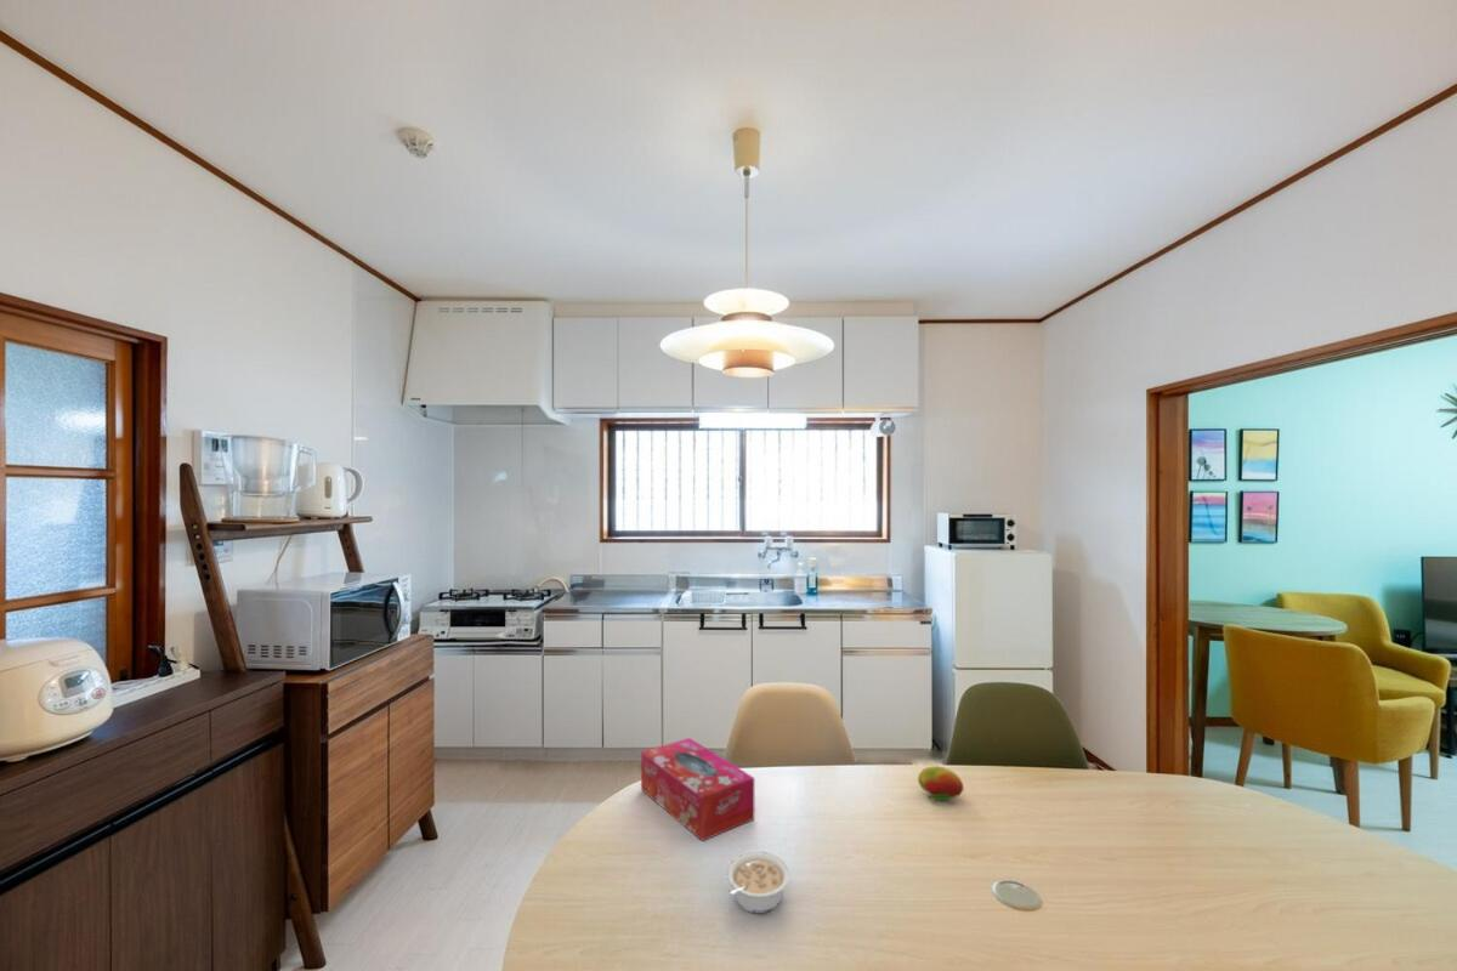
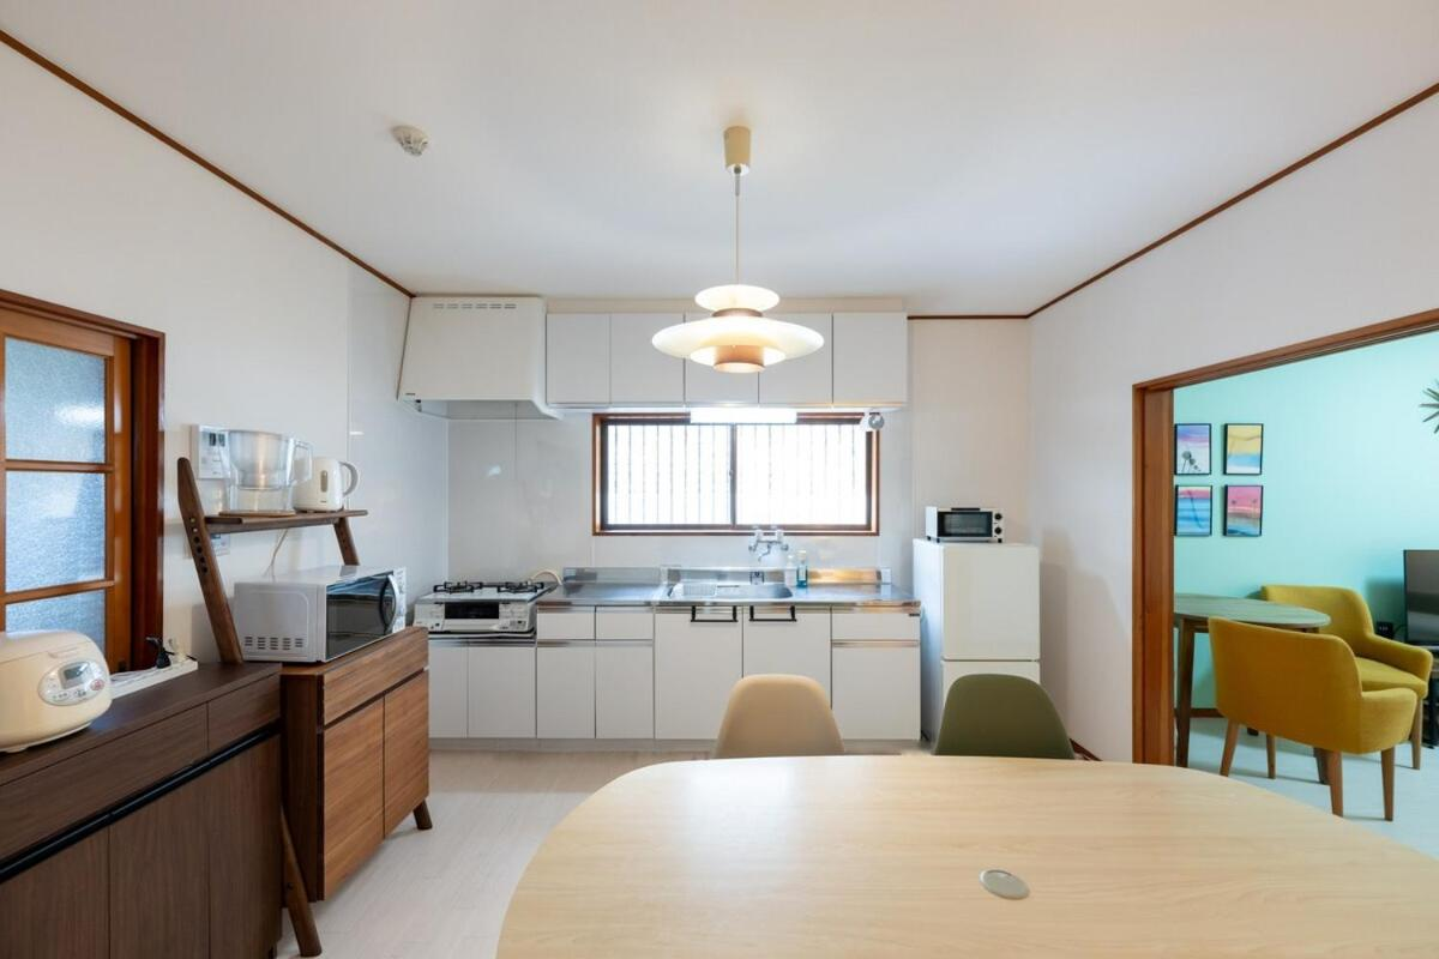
- fruit [917,765,965,802]
- tissue box [640,737,755,842]
- legume [725,850,792,915]
